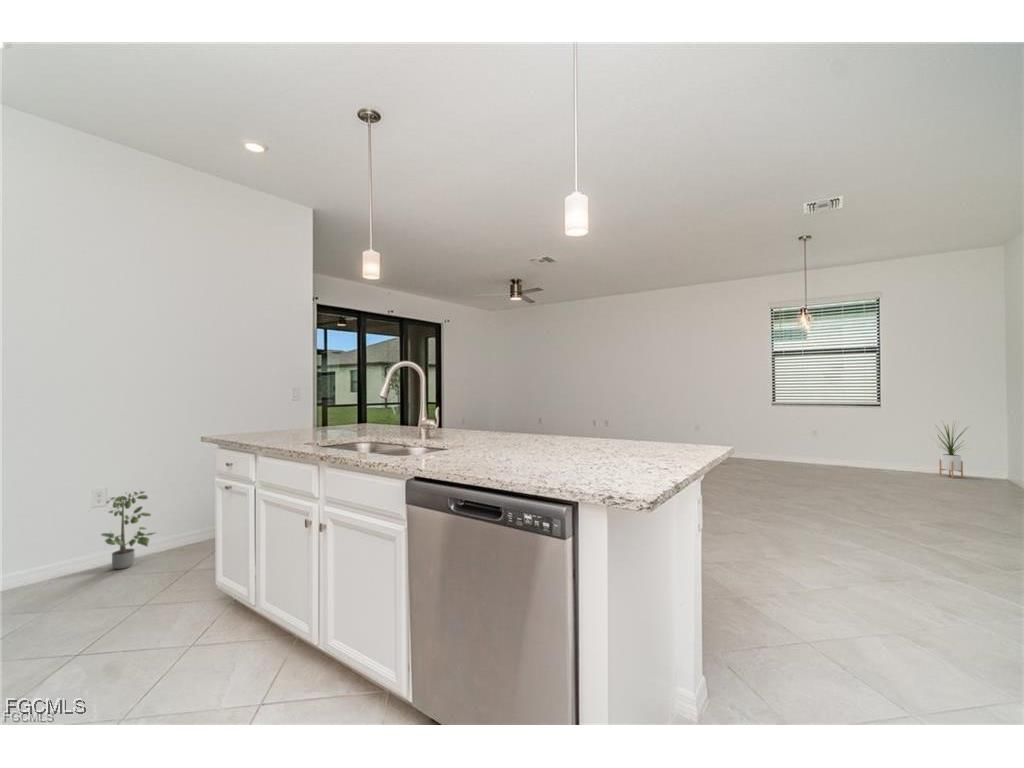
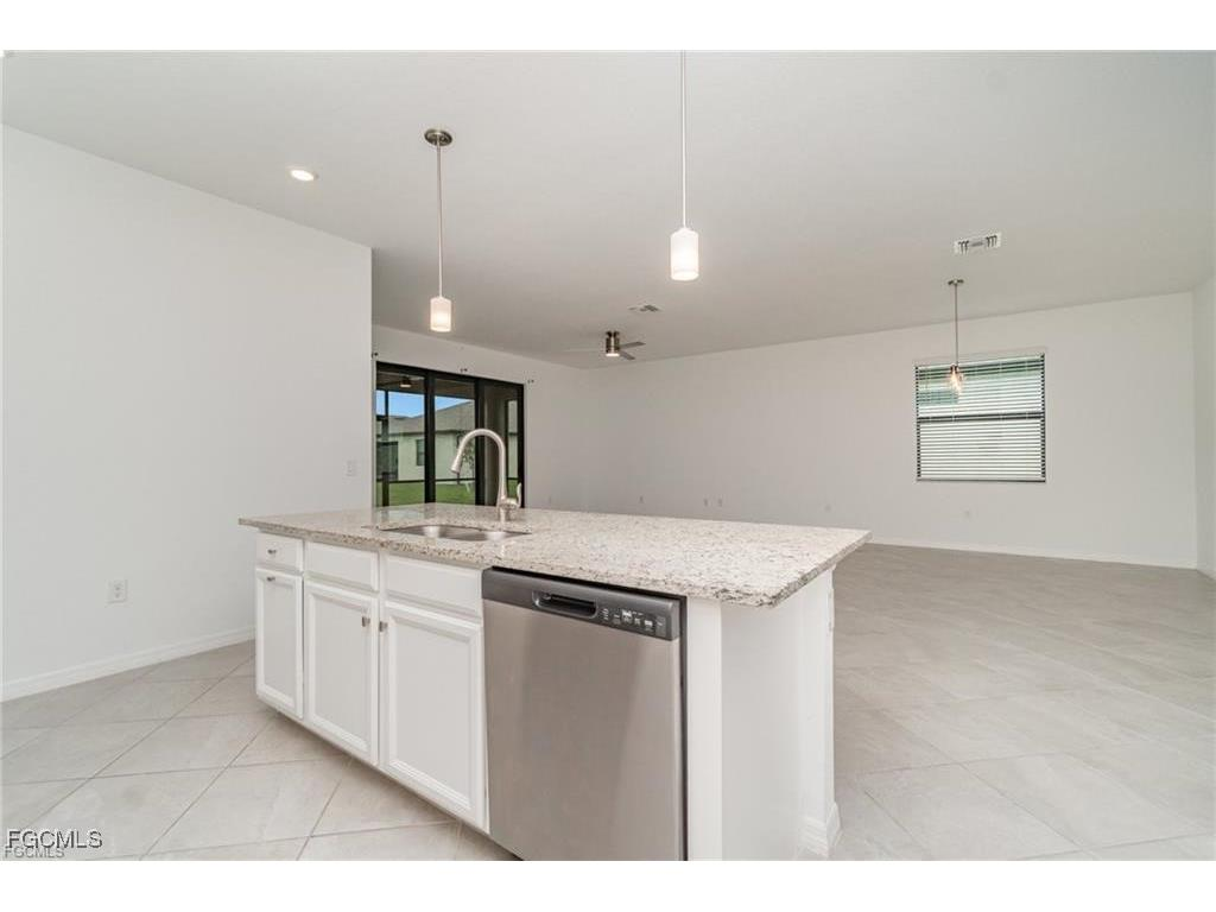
- potted plant [100,490,156,570]
- house plant [931,420,972,479]
